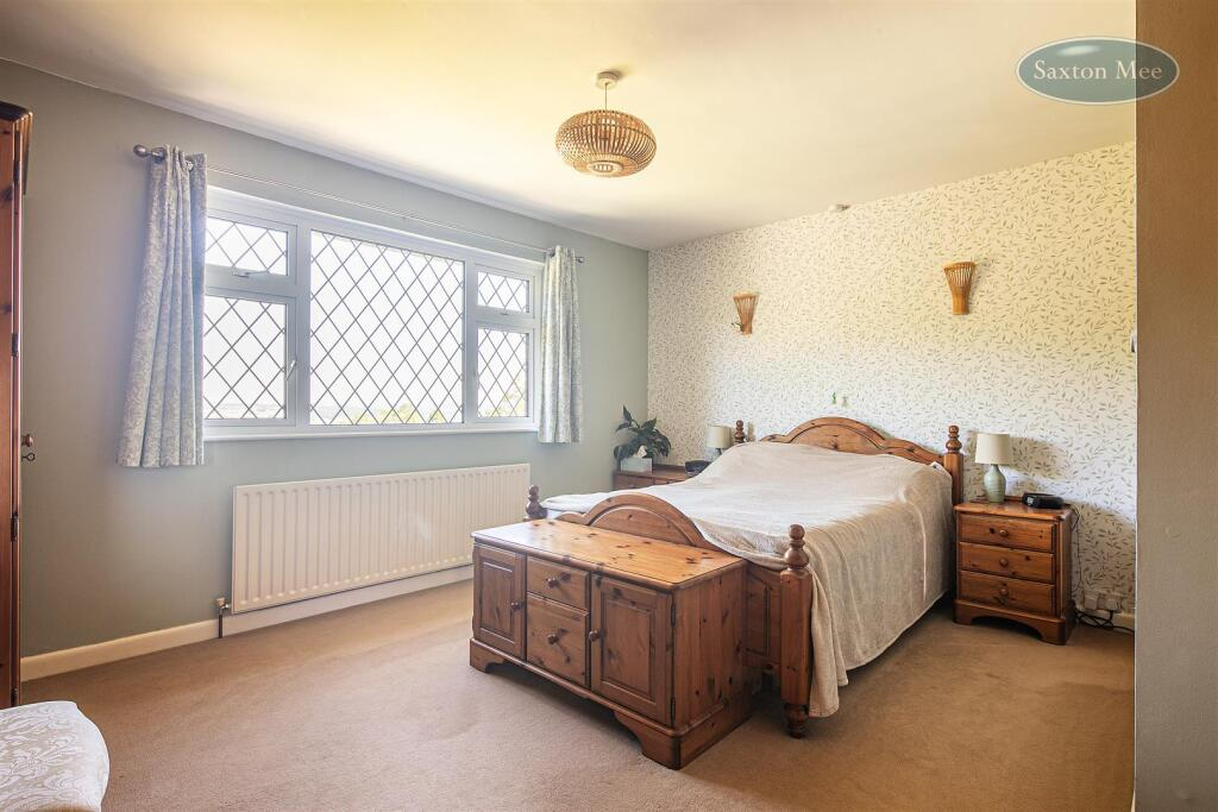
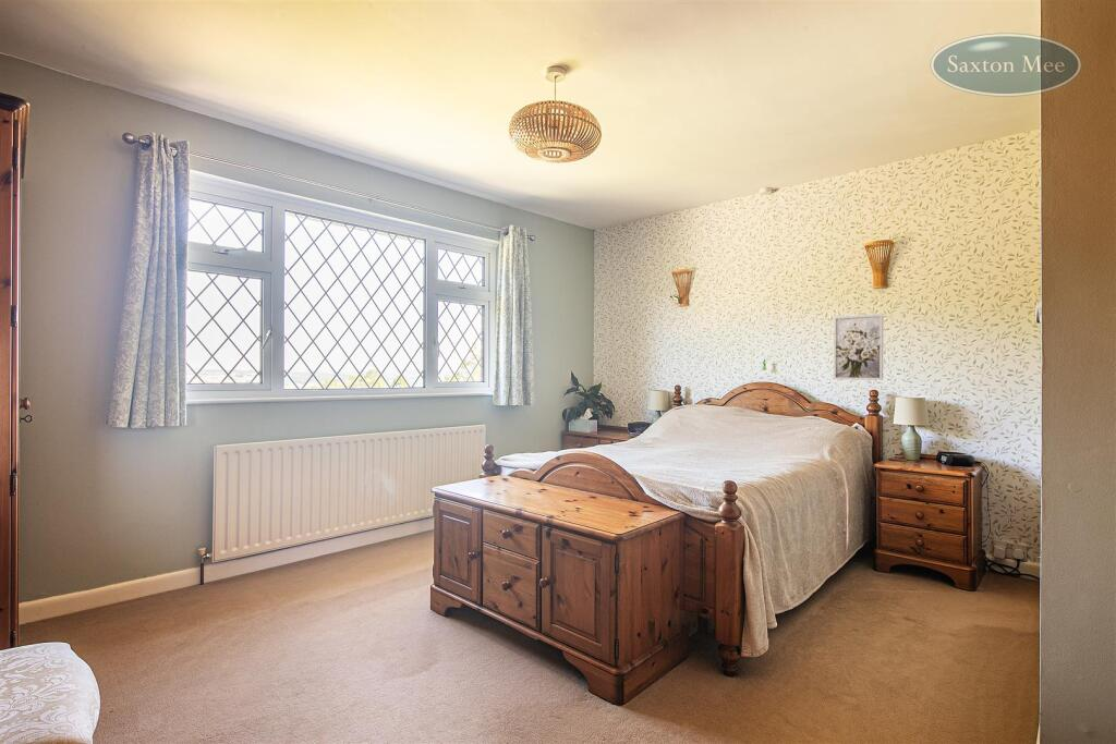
+ wall art [833,313,884,381]
